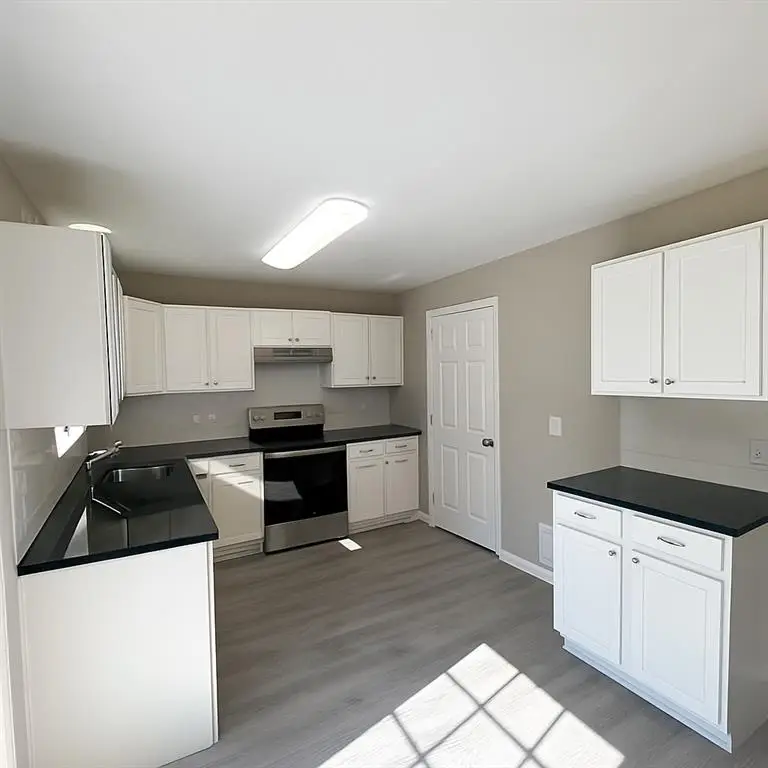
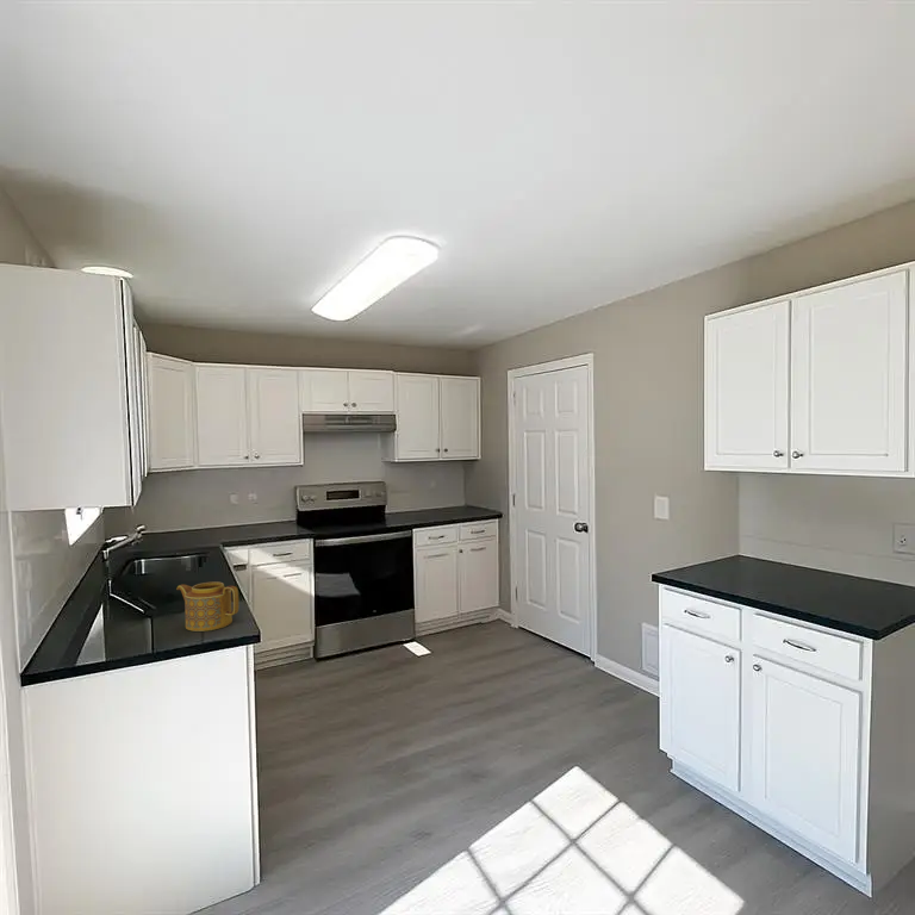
+ teapot [175,580,239,633]
